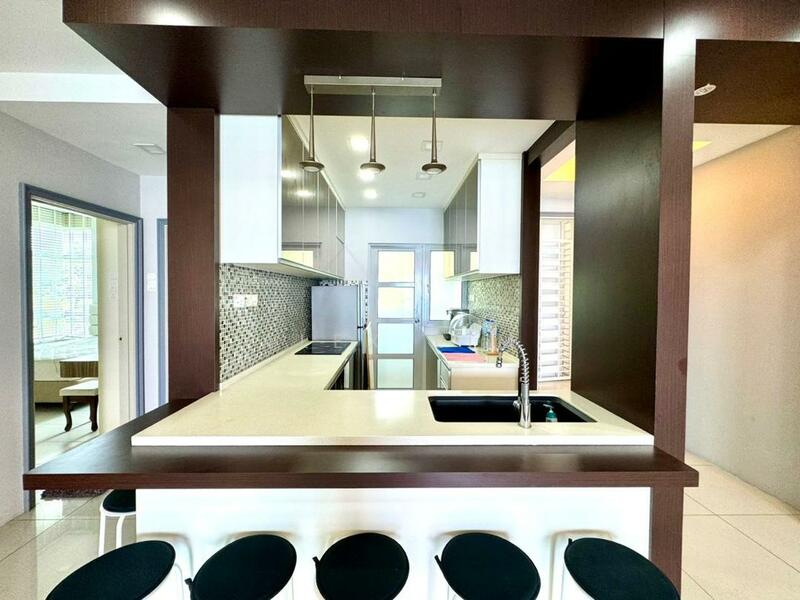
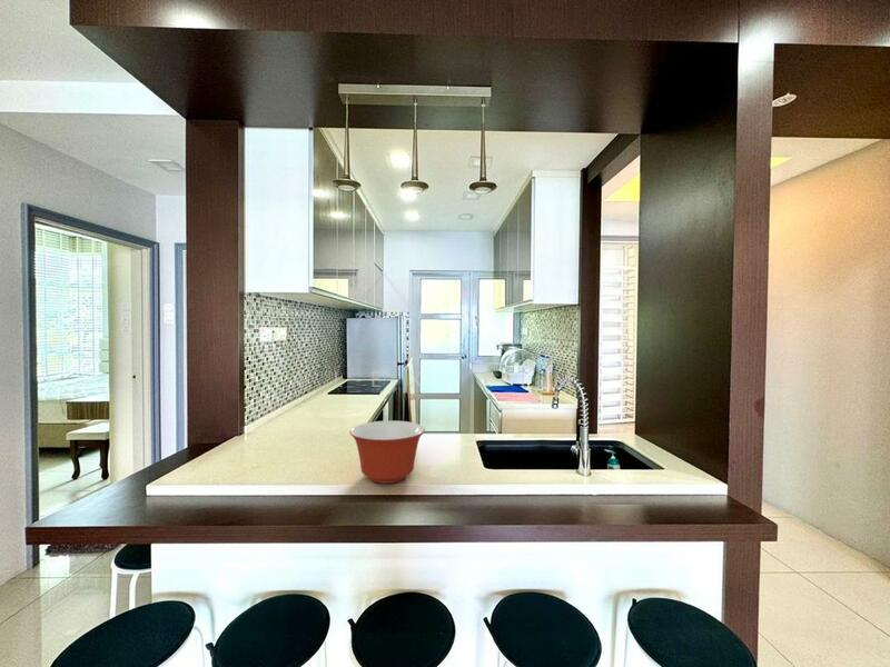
+ mixing bowl [348,419,426,485]
